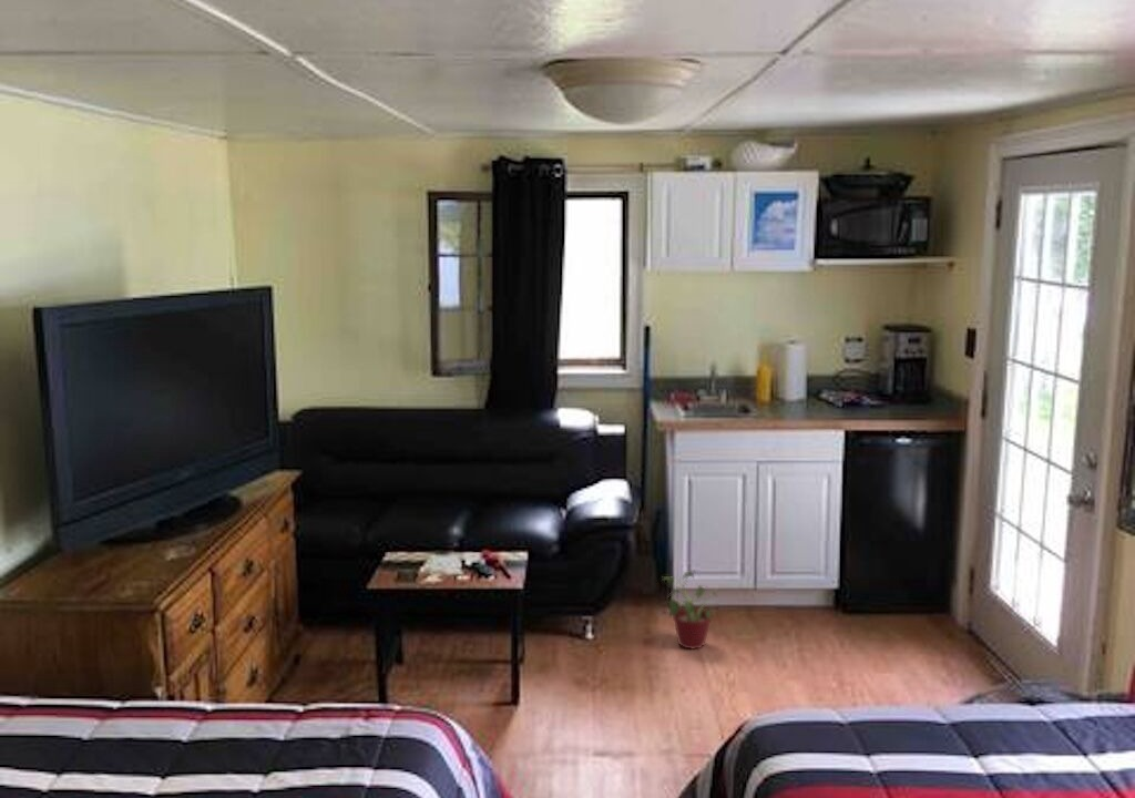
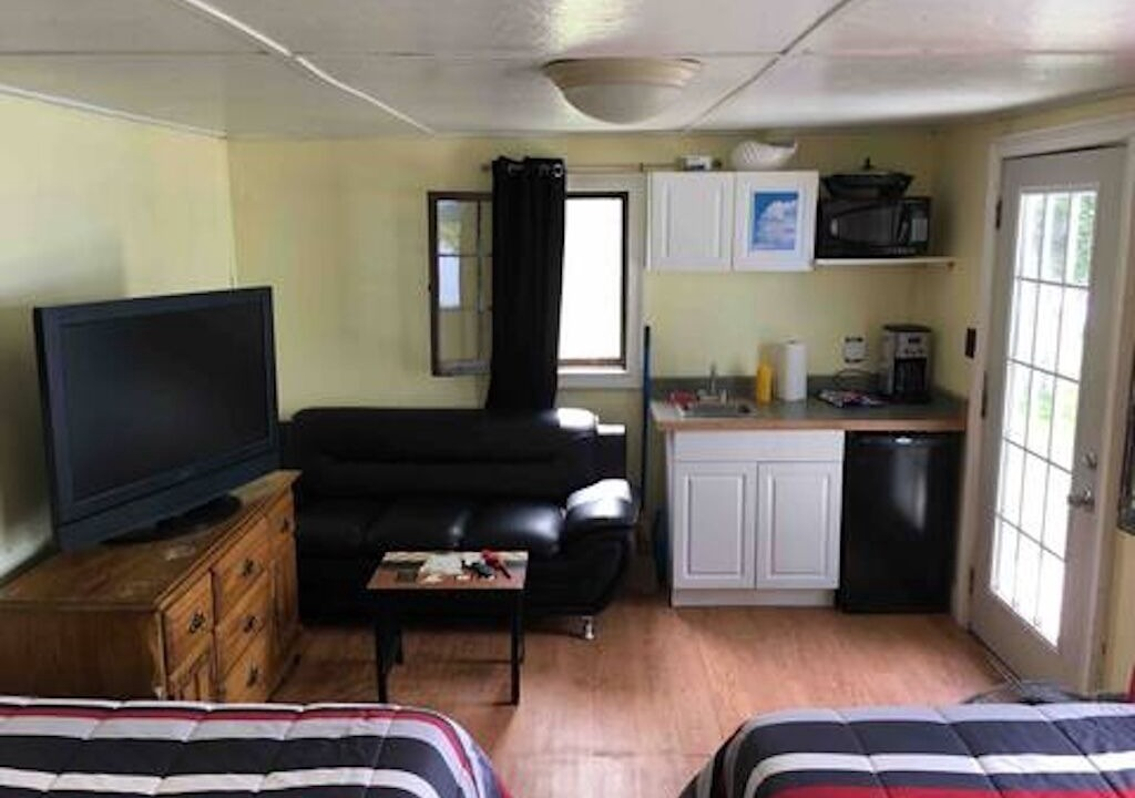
- potted plant [659,569,720,651]
